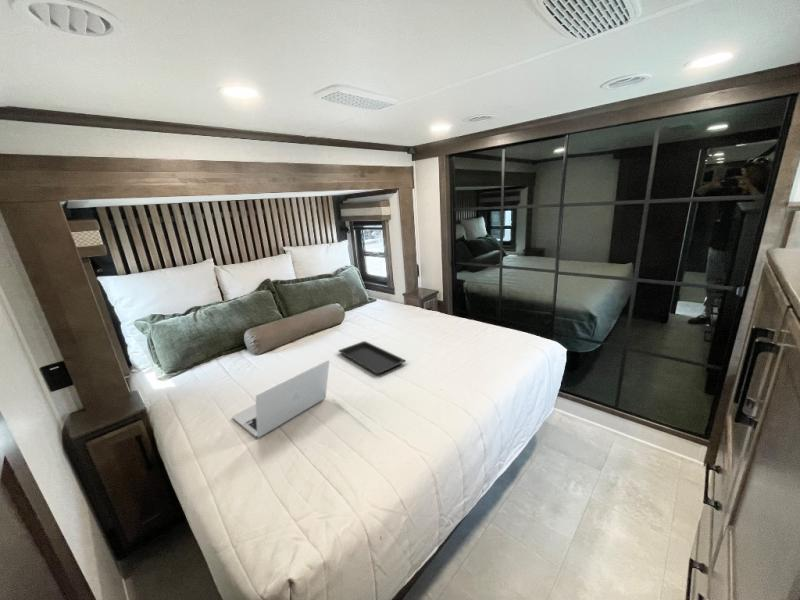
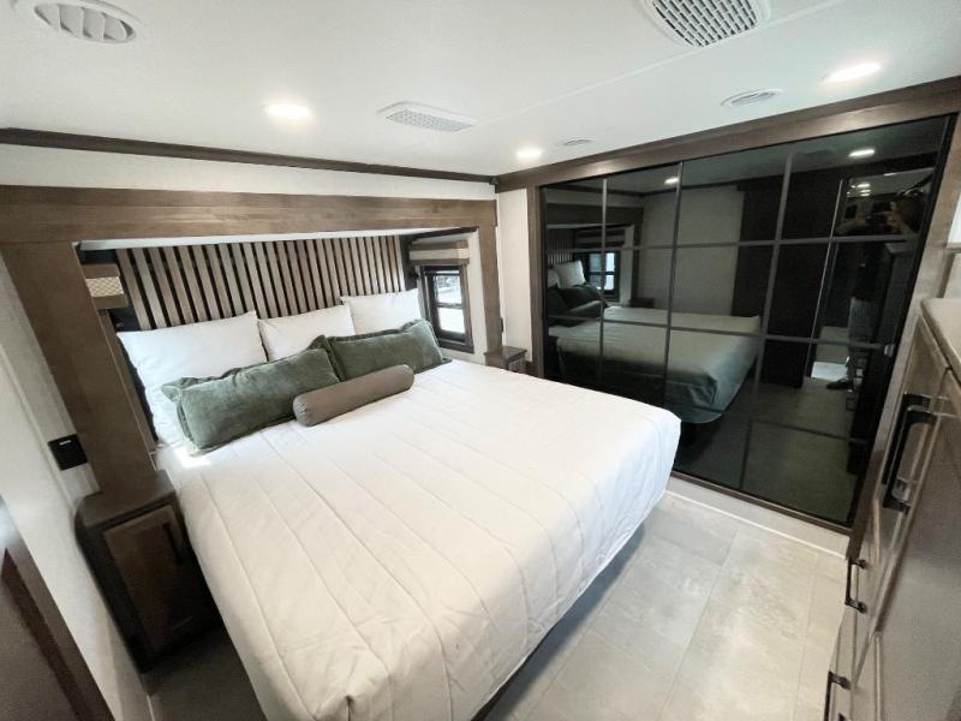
- laptop [232,359,330,439]
- serving tray [338,340,407,375]
